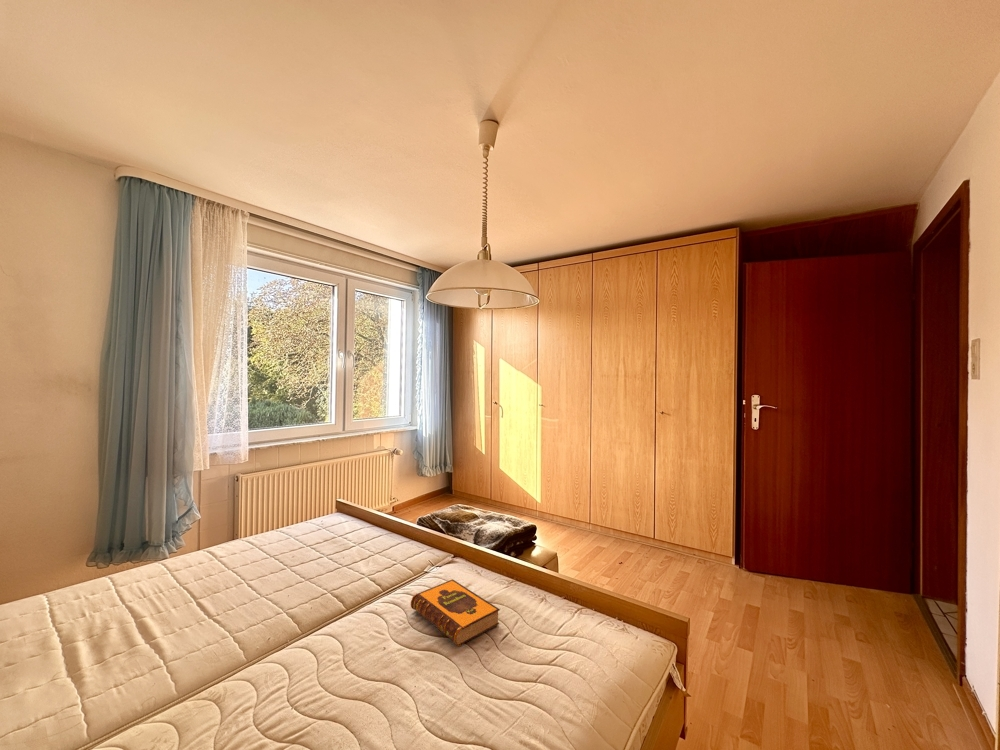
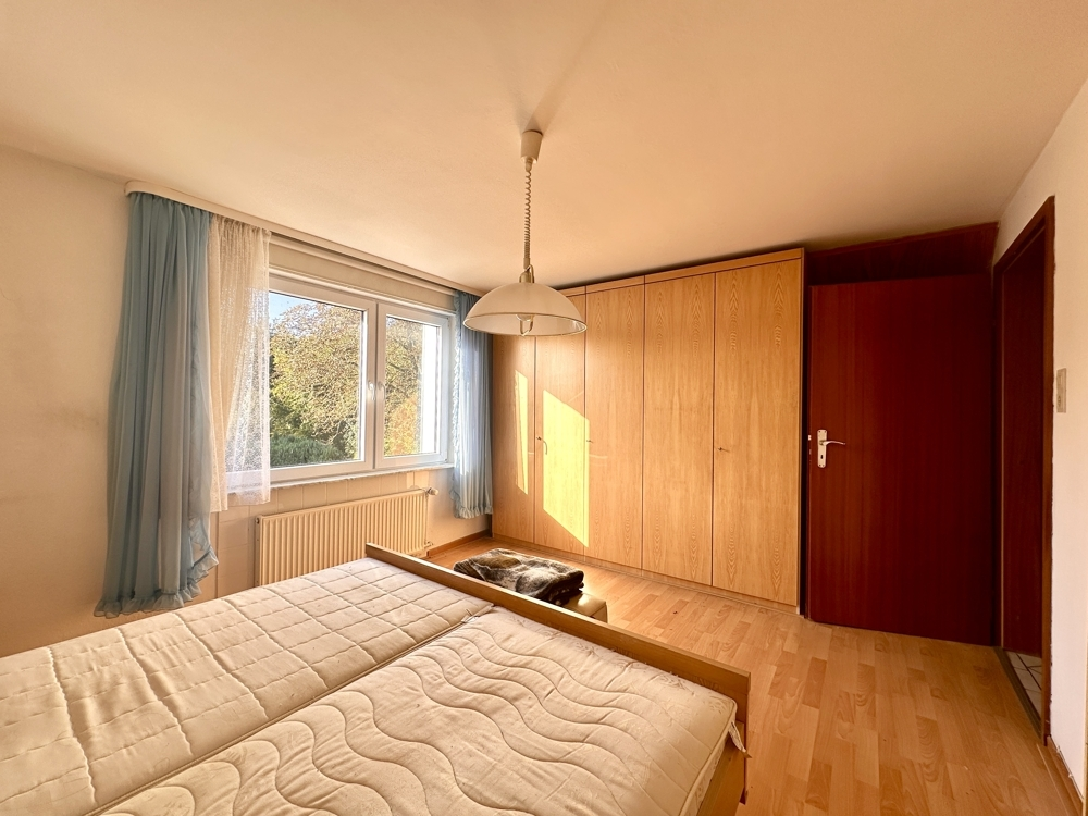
- hardback book [410,579,501,647]
